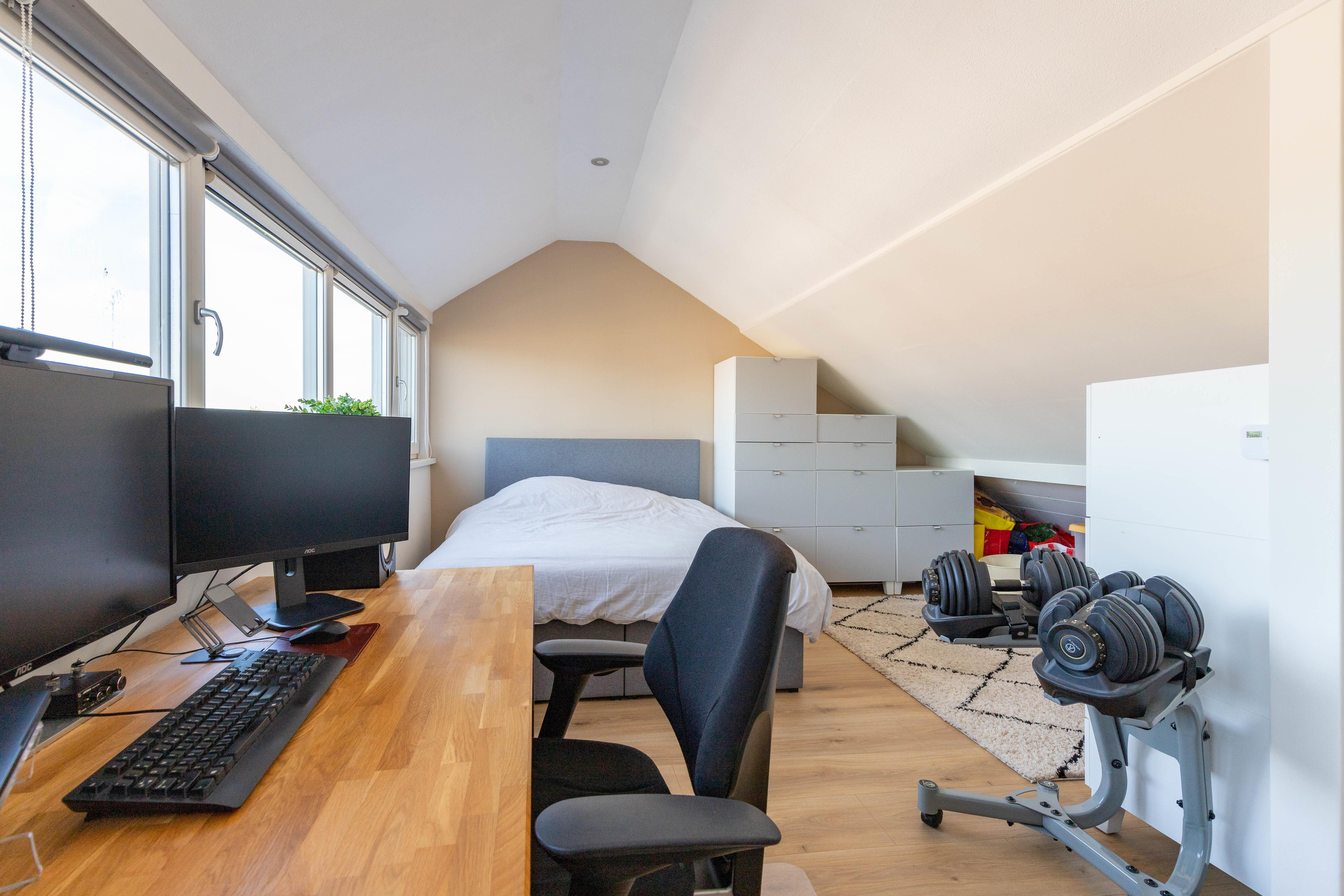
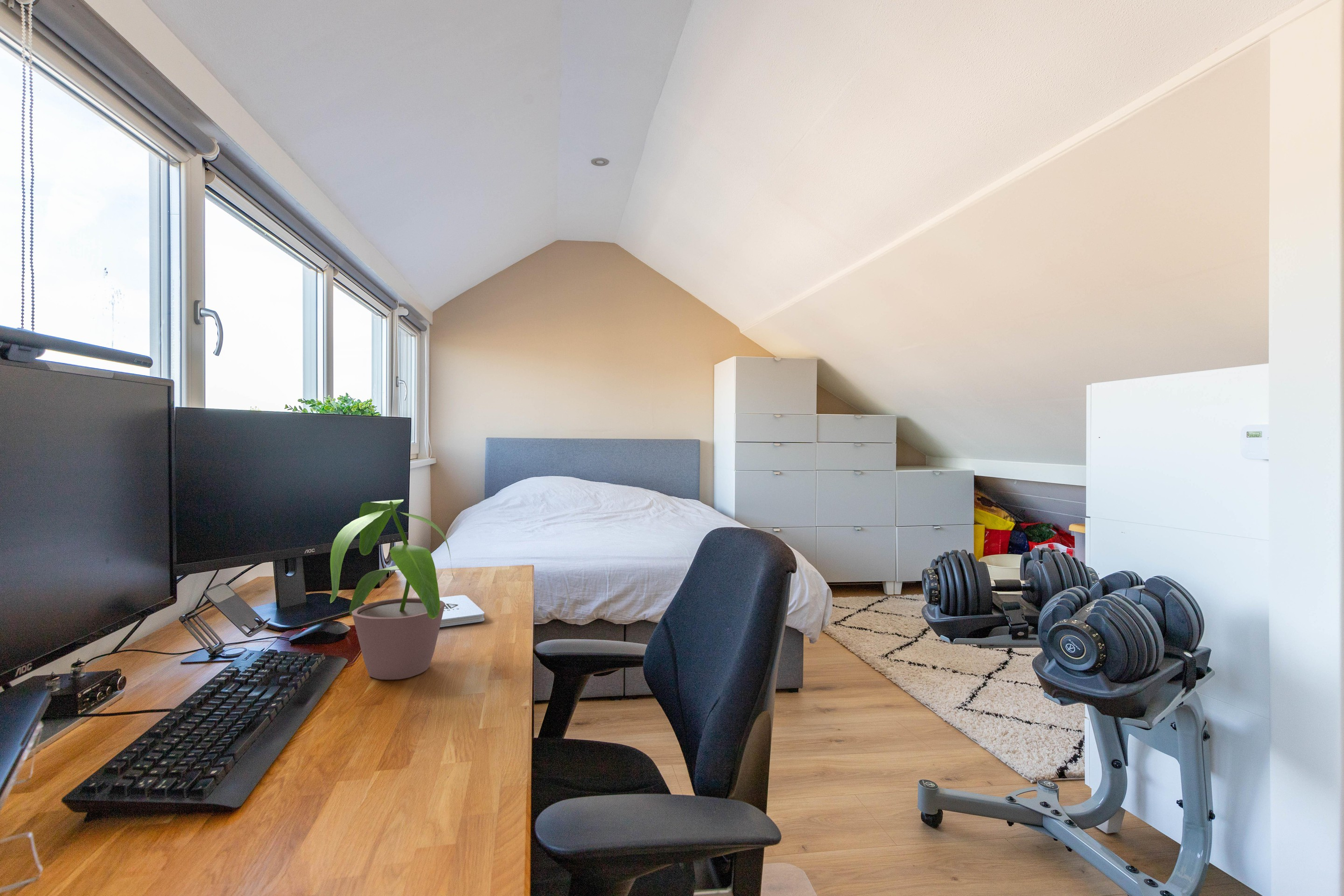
+ notepad [440,595,485,628]
+ potted plant [329,499,455,680]
